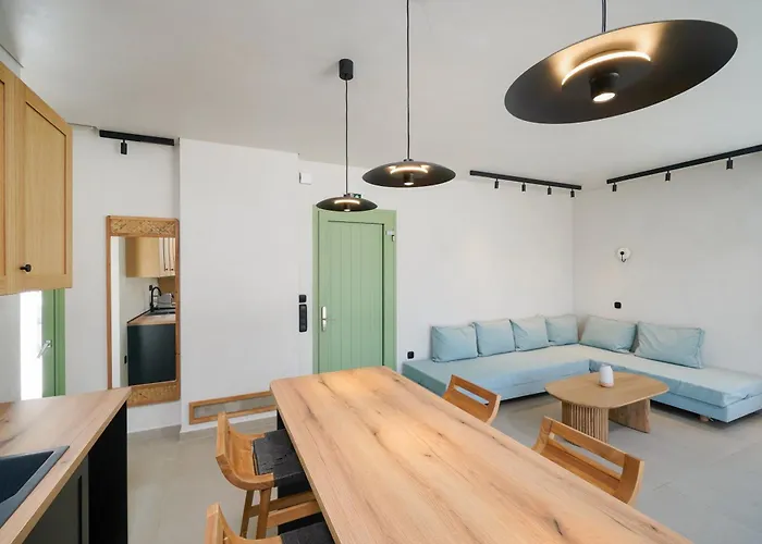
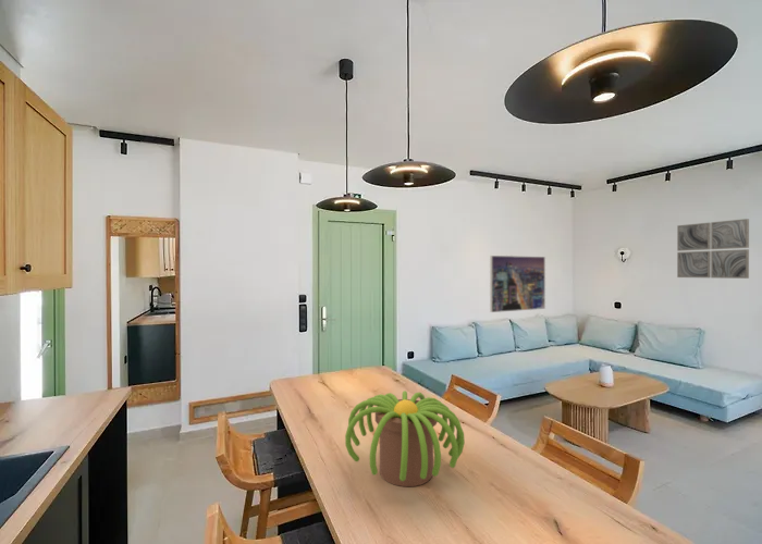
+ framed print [489,255,546,313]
+ plant [344,390,466,487]
+ wall art [676,218,750,280]
